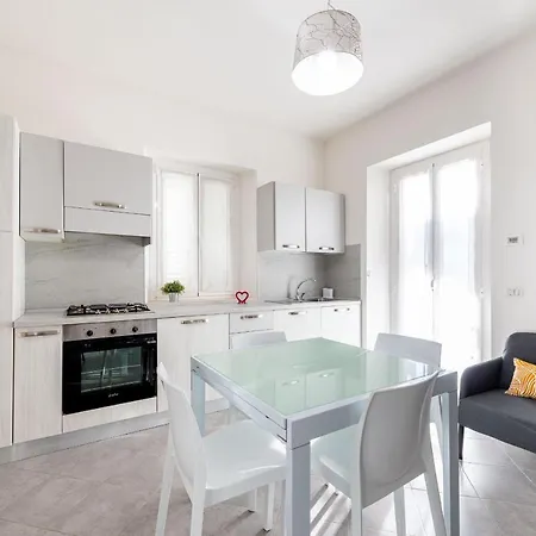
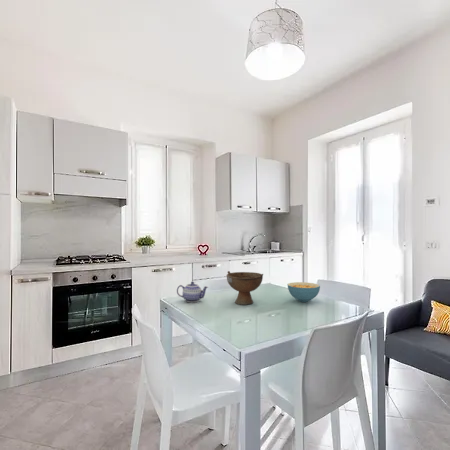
+ teapot [176,281,209,303]
+ cereal bowl [286,281,321,303]
+ bowl [226,270,264,306]
